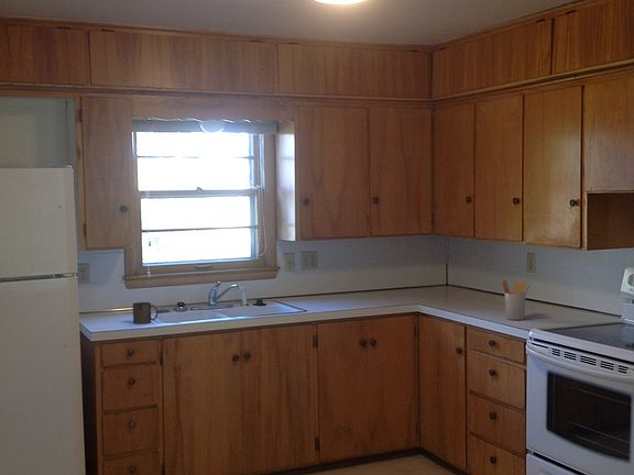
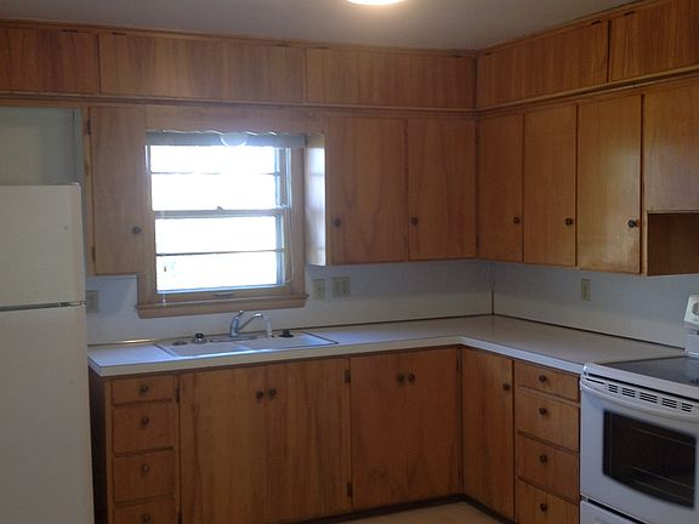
- mug [132,301,158,324]
- utensil holder [501,279,532,321]
